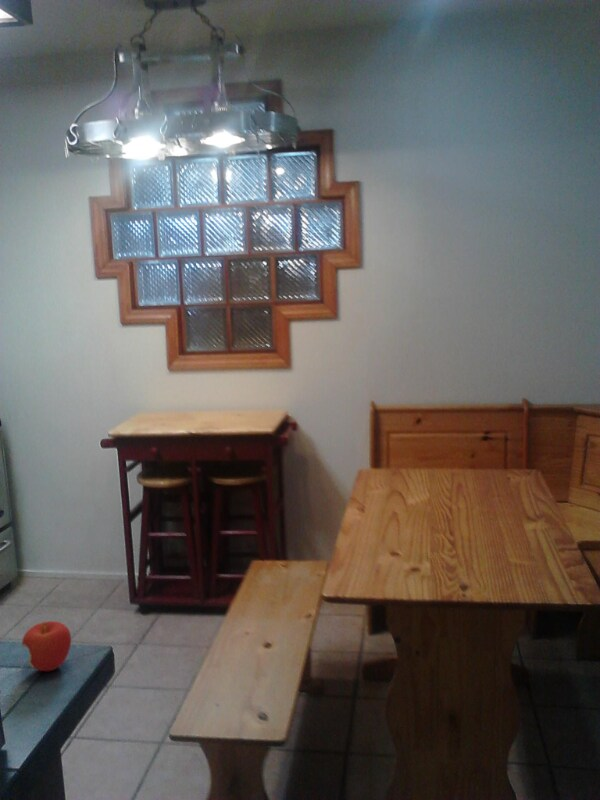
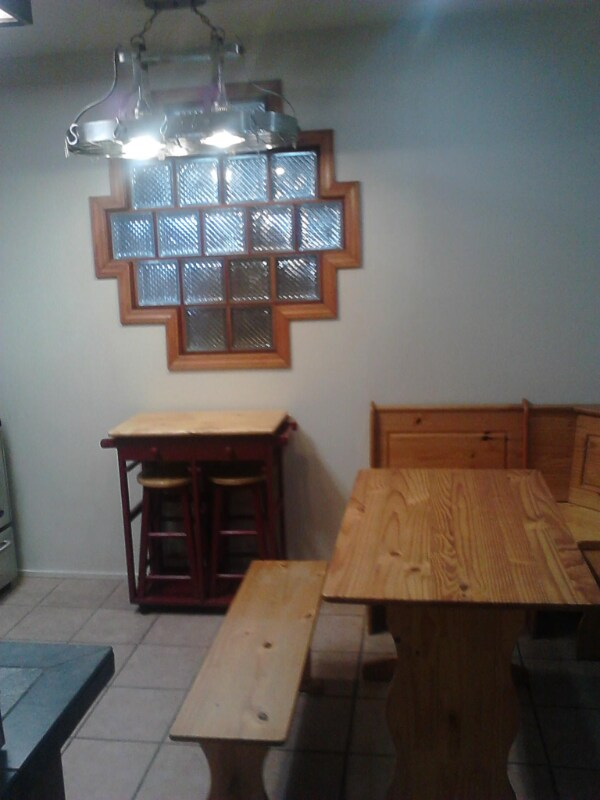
- apple [21,620,72,672]
